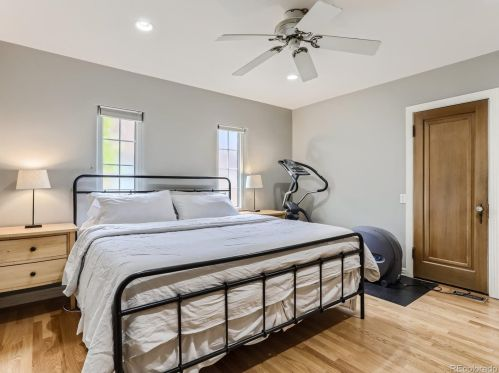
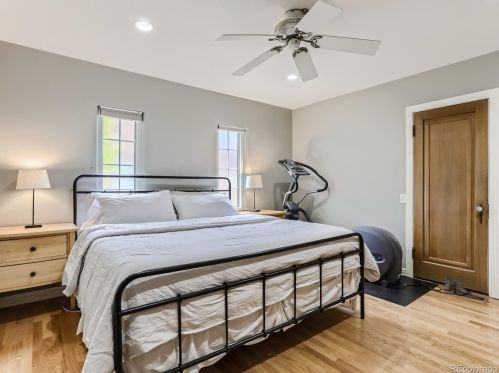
+ boots [442,276,468,295]
